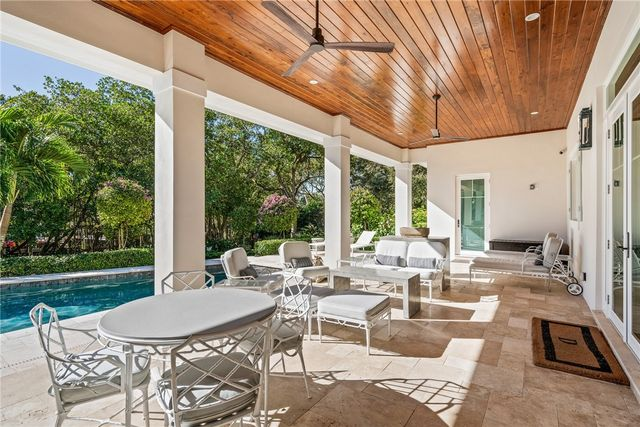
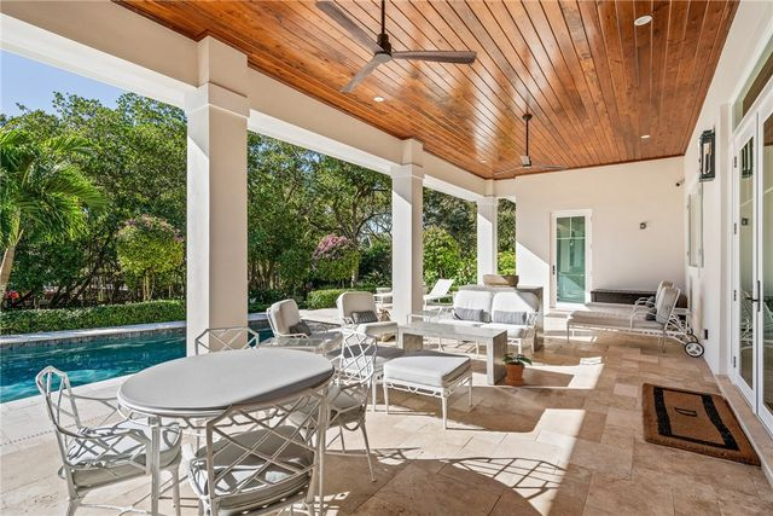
+ potted plant [501,352,534,388]
